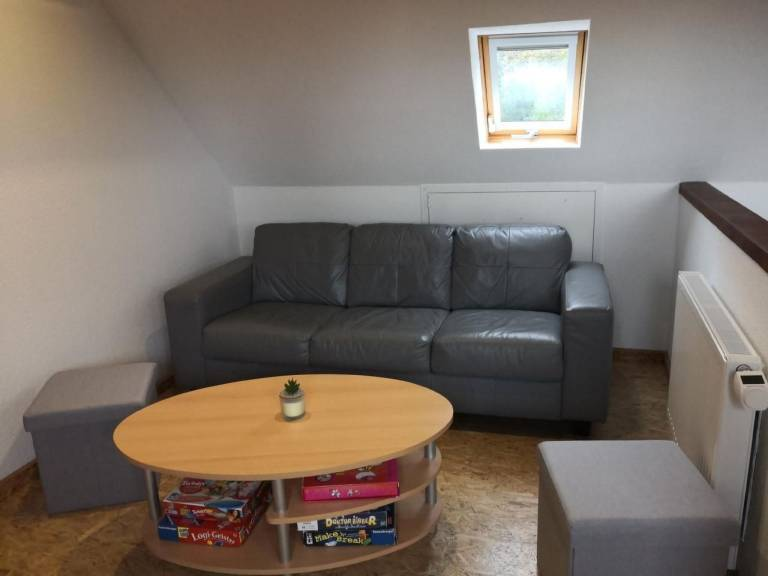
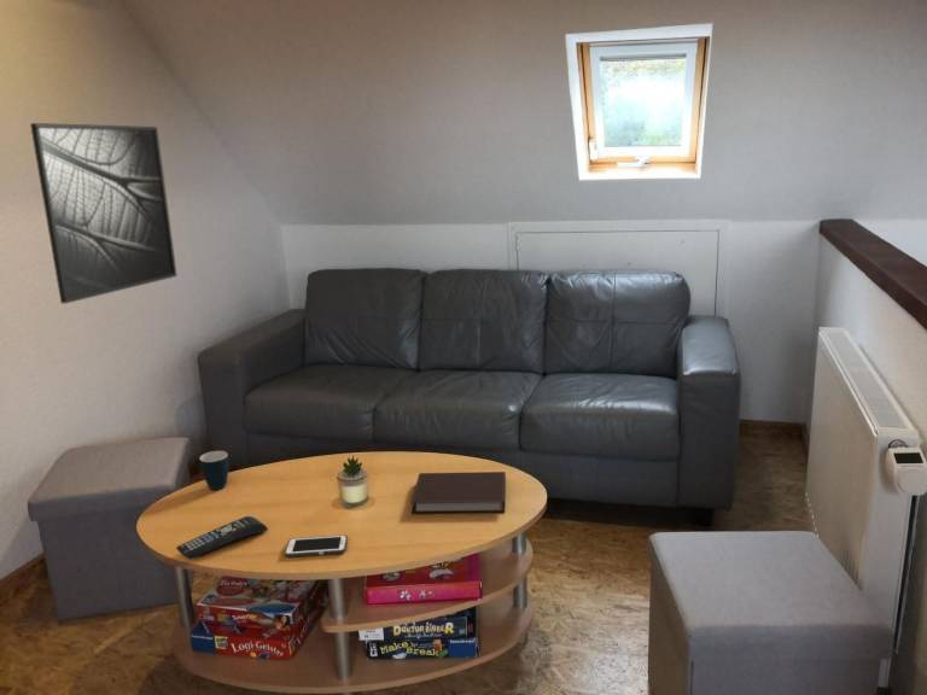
+ cell phone [284,535,349,557]
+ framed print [29,122,179,304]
+ remote control [175,515,269,560]
+ mug [199,450,229,491]
+ notebook [410,471,507,514]
